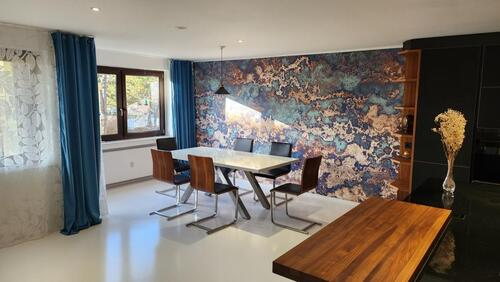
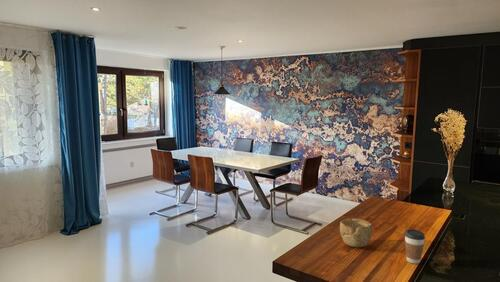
+ coffee cup [404,229,426,265]
+ bowl [339,218,374,248]
